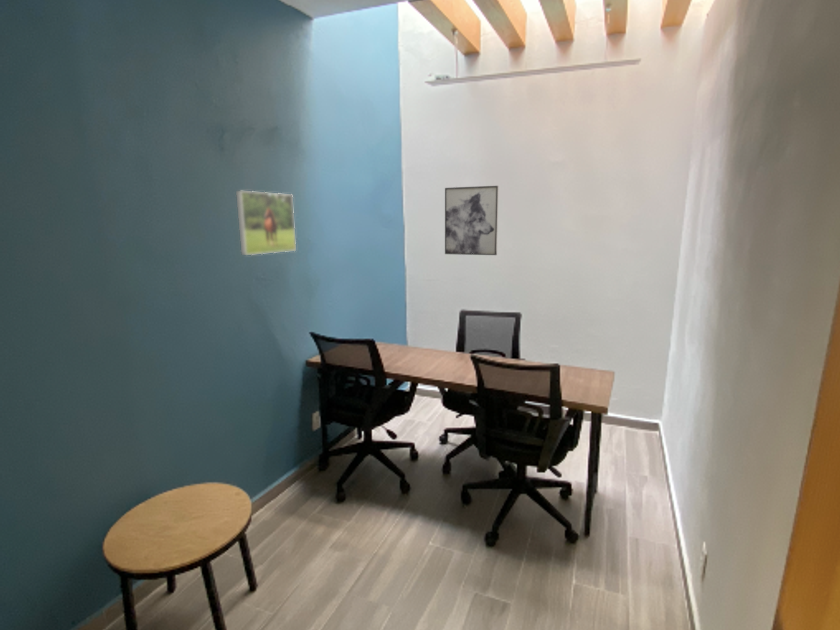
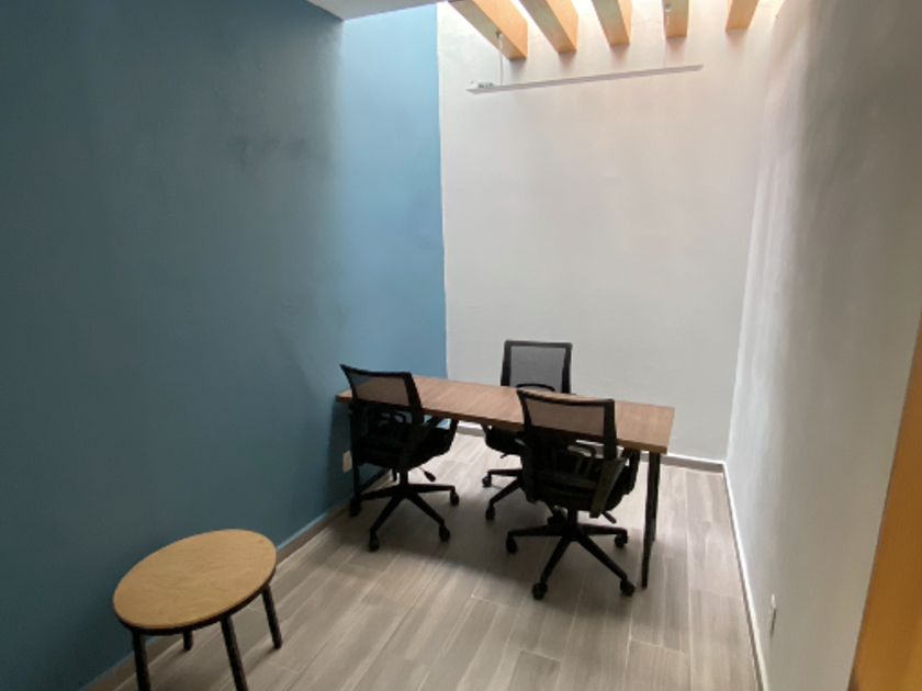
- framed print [235,190,297,256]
- wall art [444,185,500,256]
